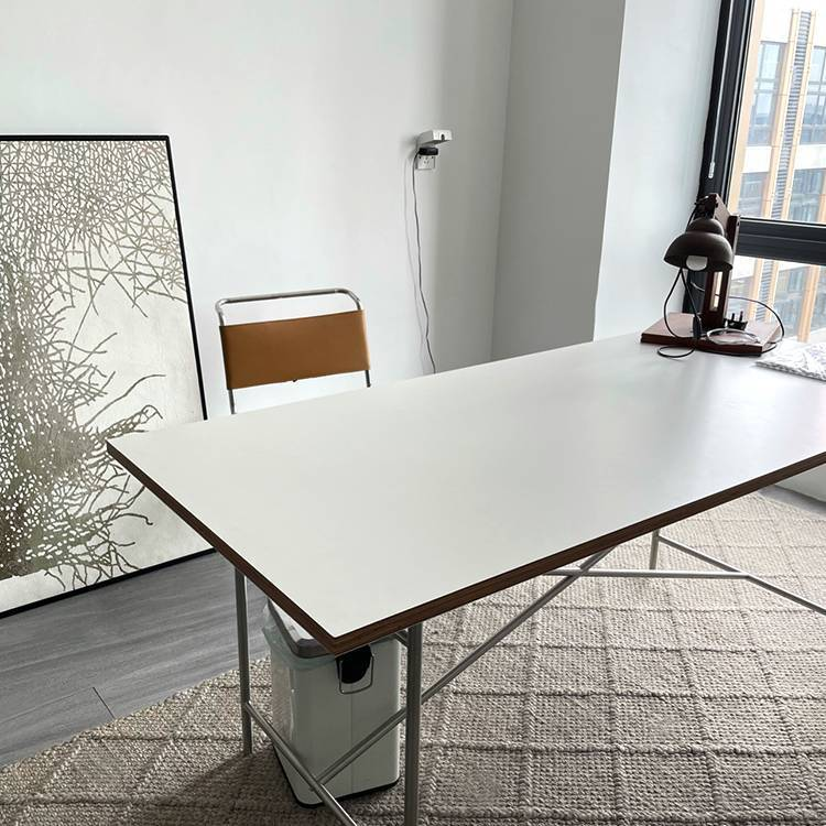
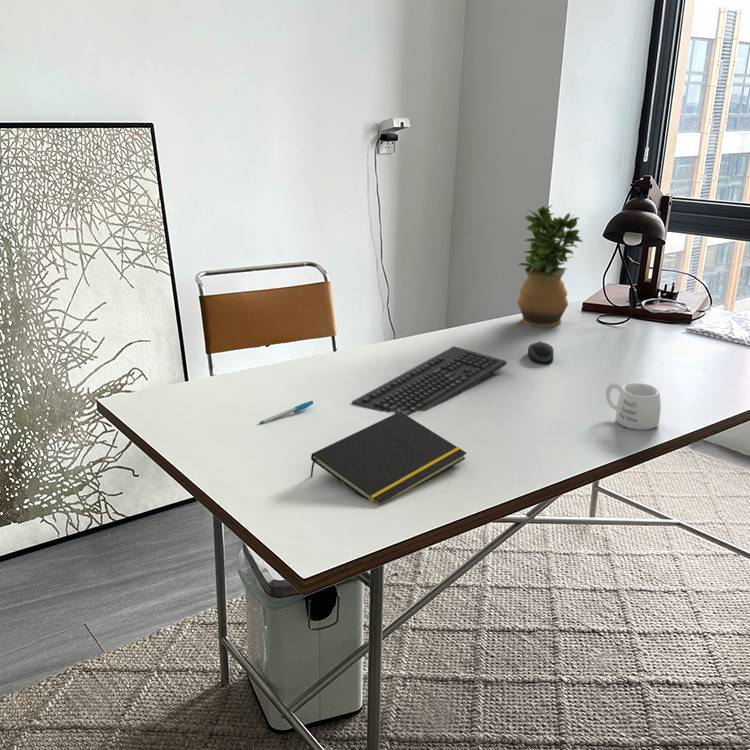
+ notepad [310,412,467,505]
+ potted plant [516,204,584,328]
+ mug [605,382,662,431]
+ pen [258,400,314,425]
+ computer mouse [527,340,555,365]
+ keyboard [351,345,508,416]
